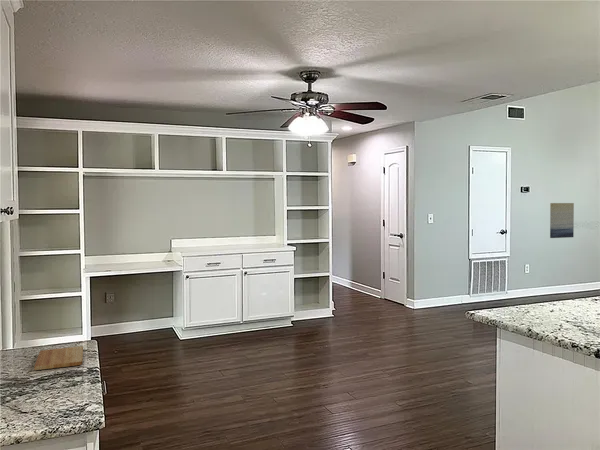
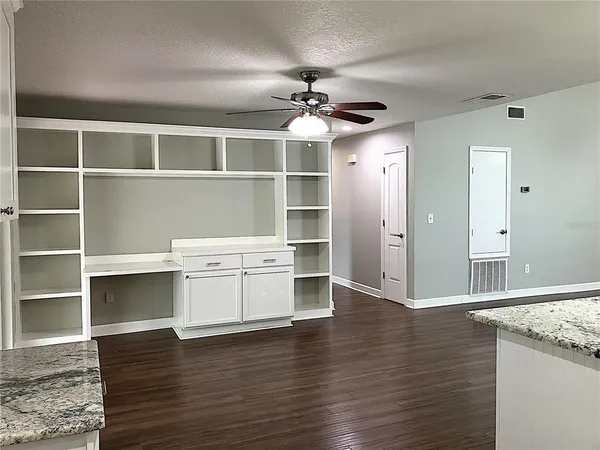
- cutting board [34,345,84,371]
- wall art [549,202,575,239]
